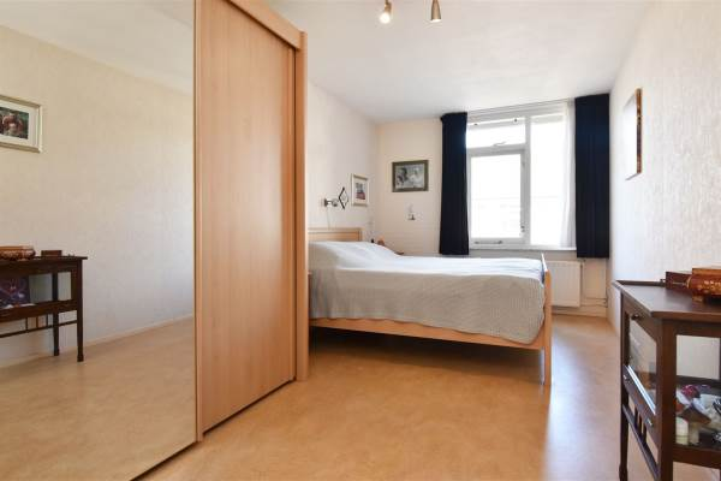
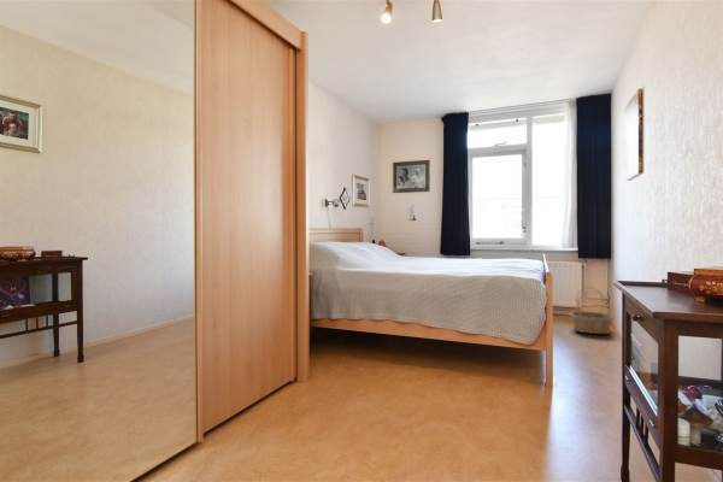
+ basket [569,287,615,335]
